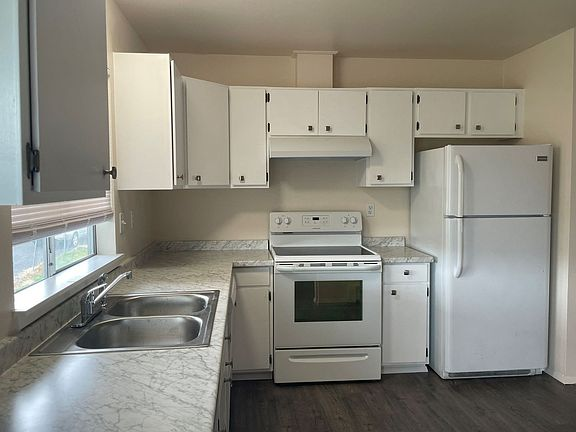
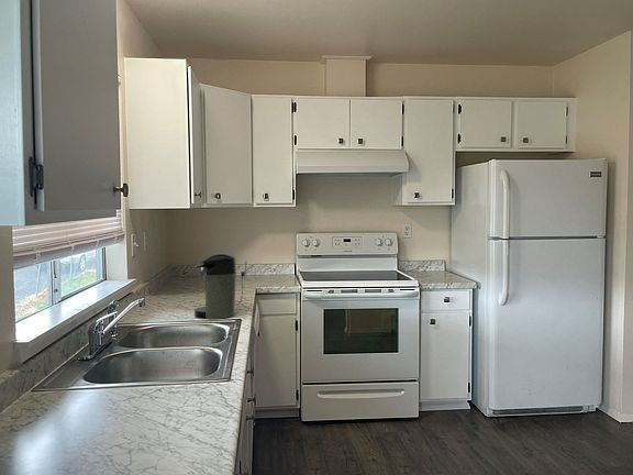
+ coffee maker [193,253,247,320]
